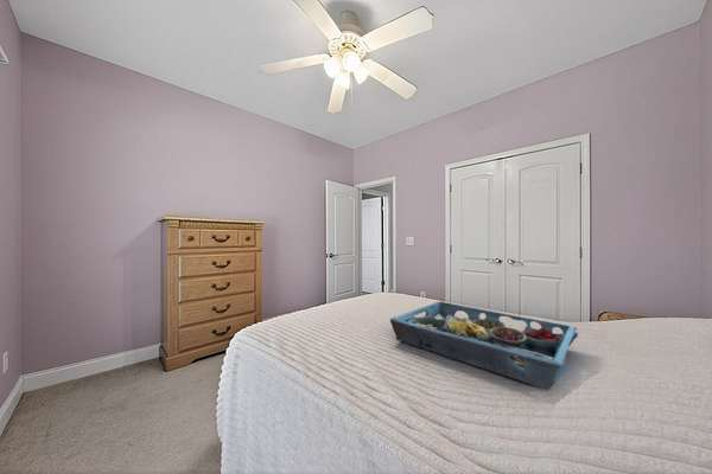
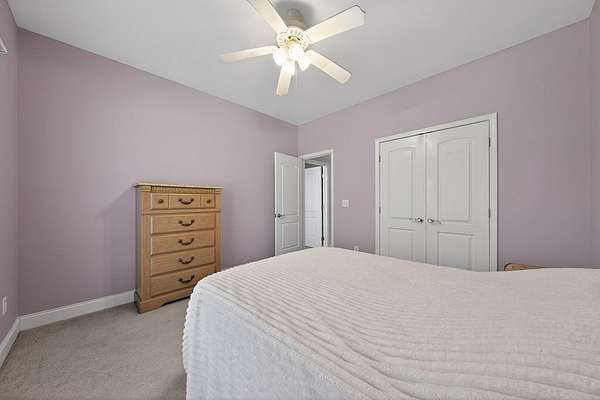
- serving tray [389,300,579,391]
